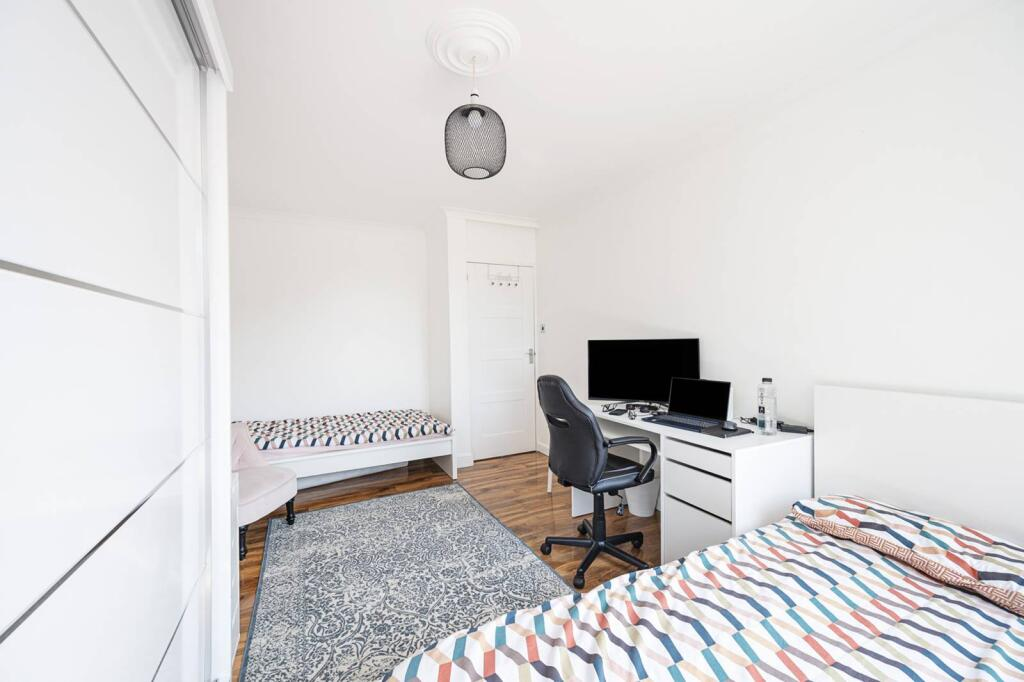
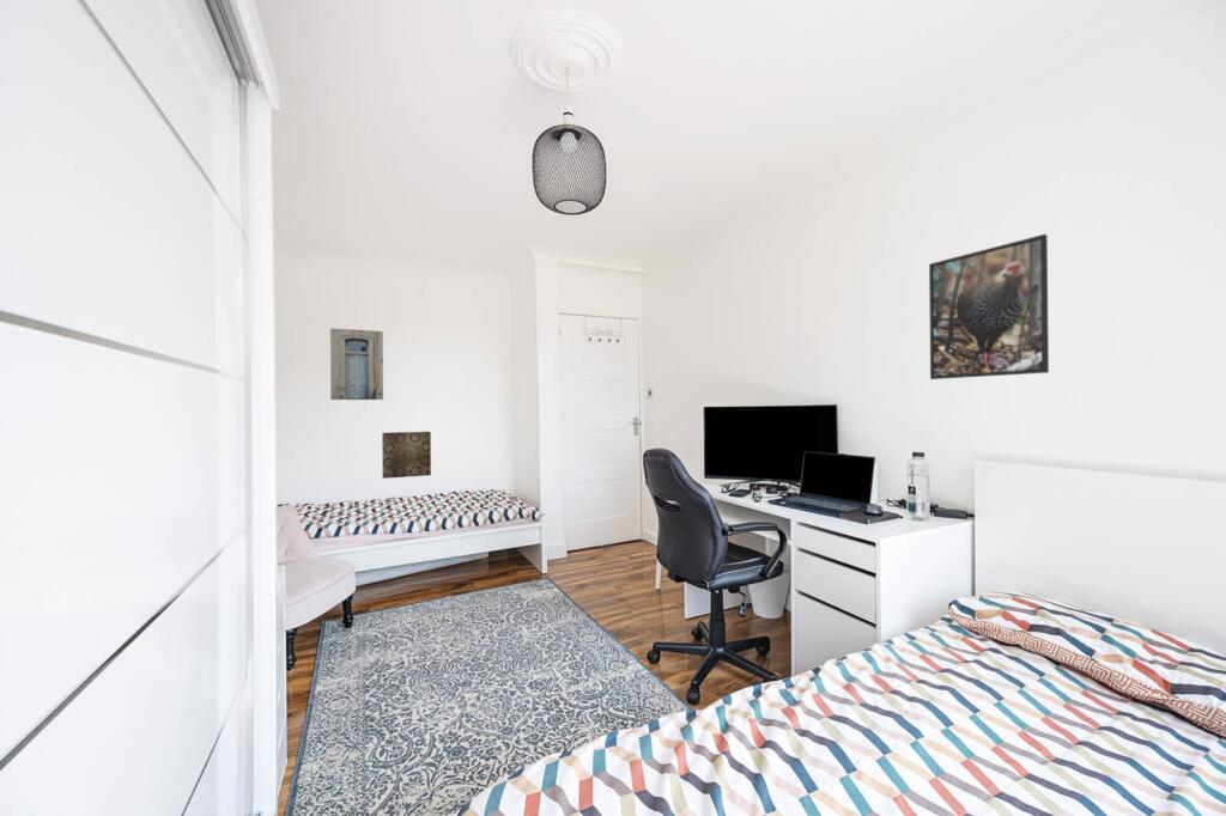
+ wall art [381,431,432,480]
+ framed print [928,233,1050,380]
+ wall art [329,327,384,401]
